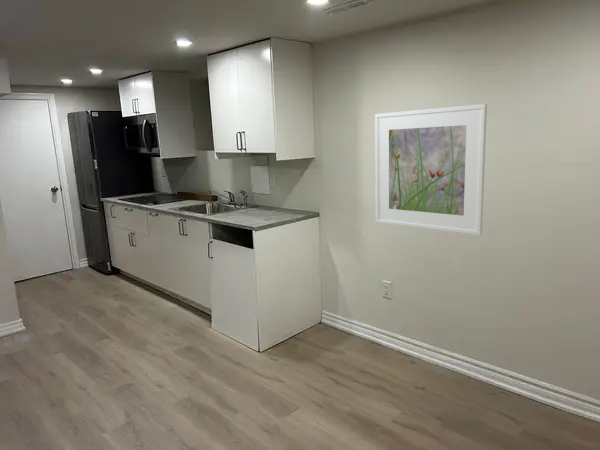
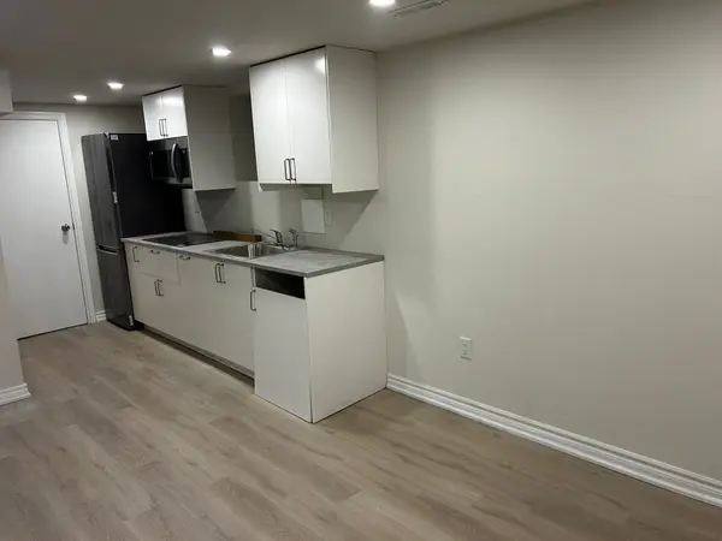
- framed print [374,103,488,236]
